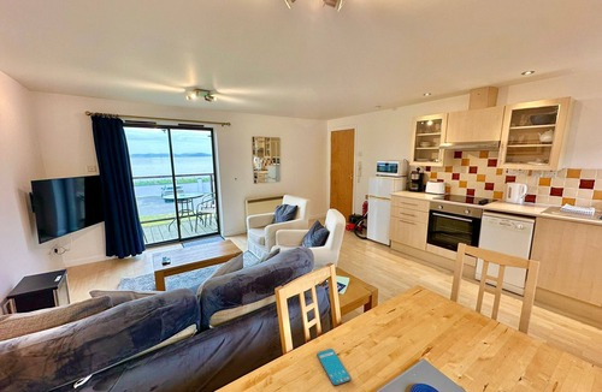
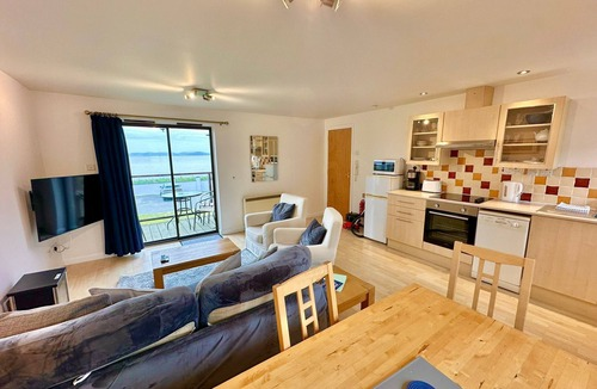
- smartphone [315,348,352,387]
